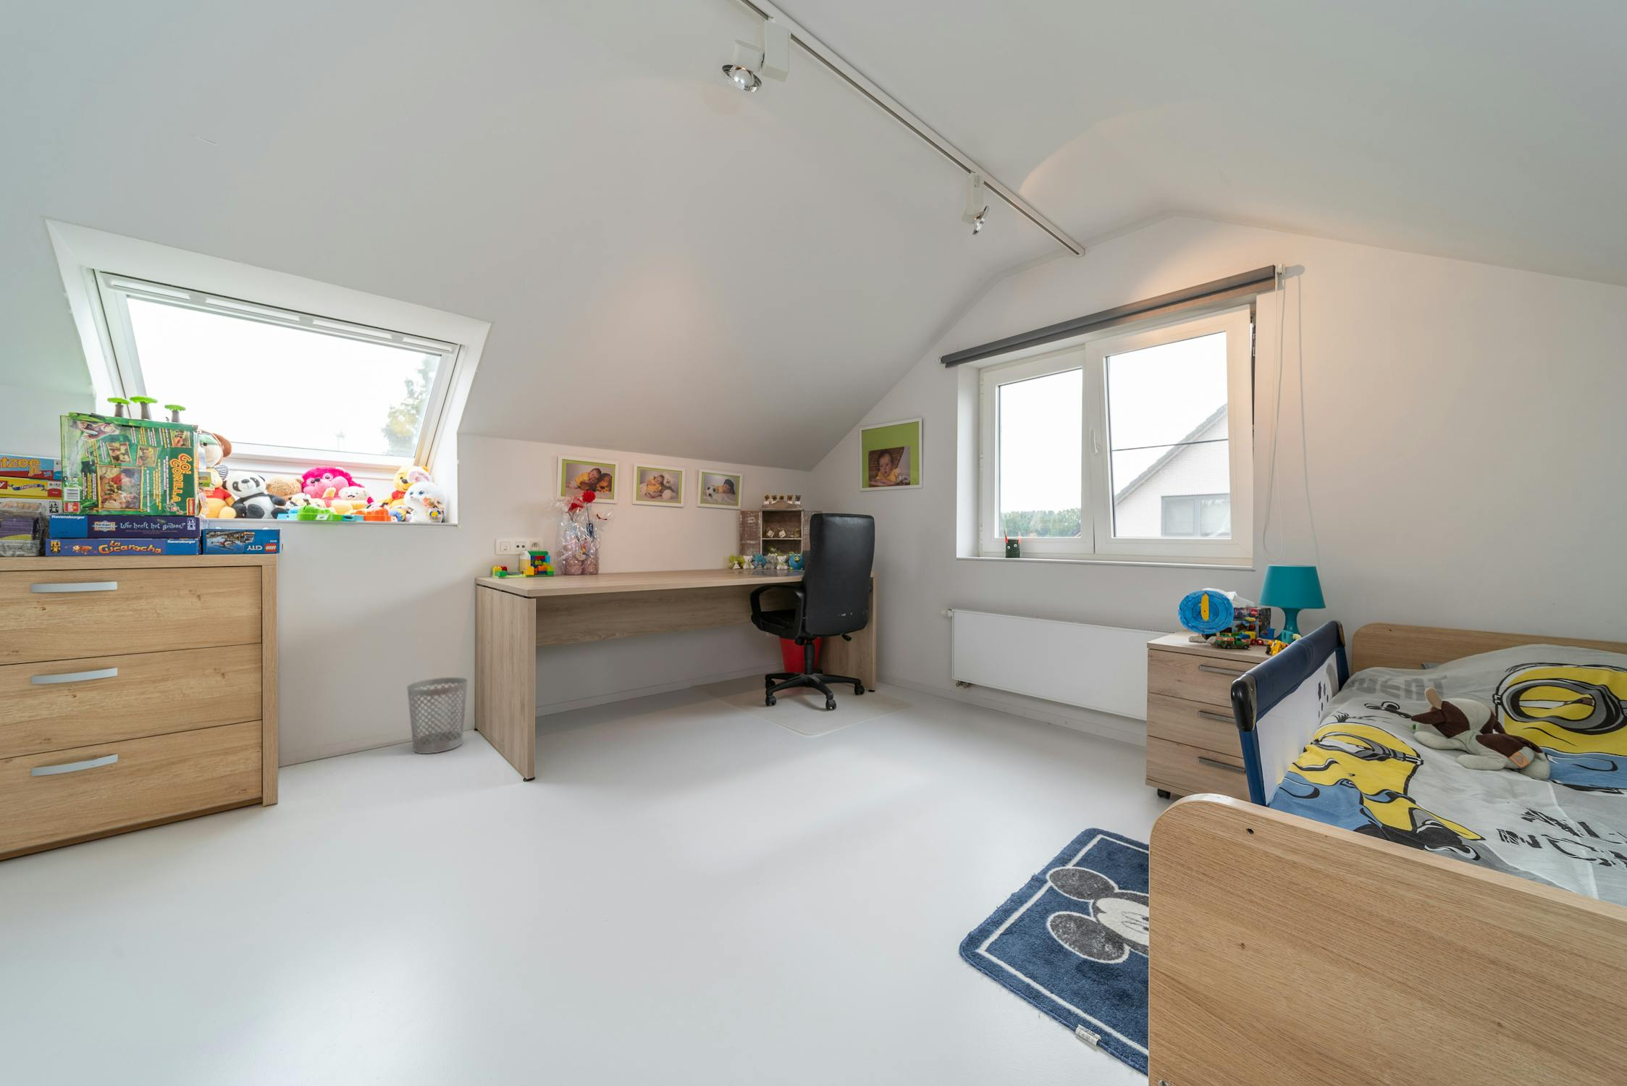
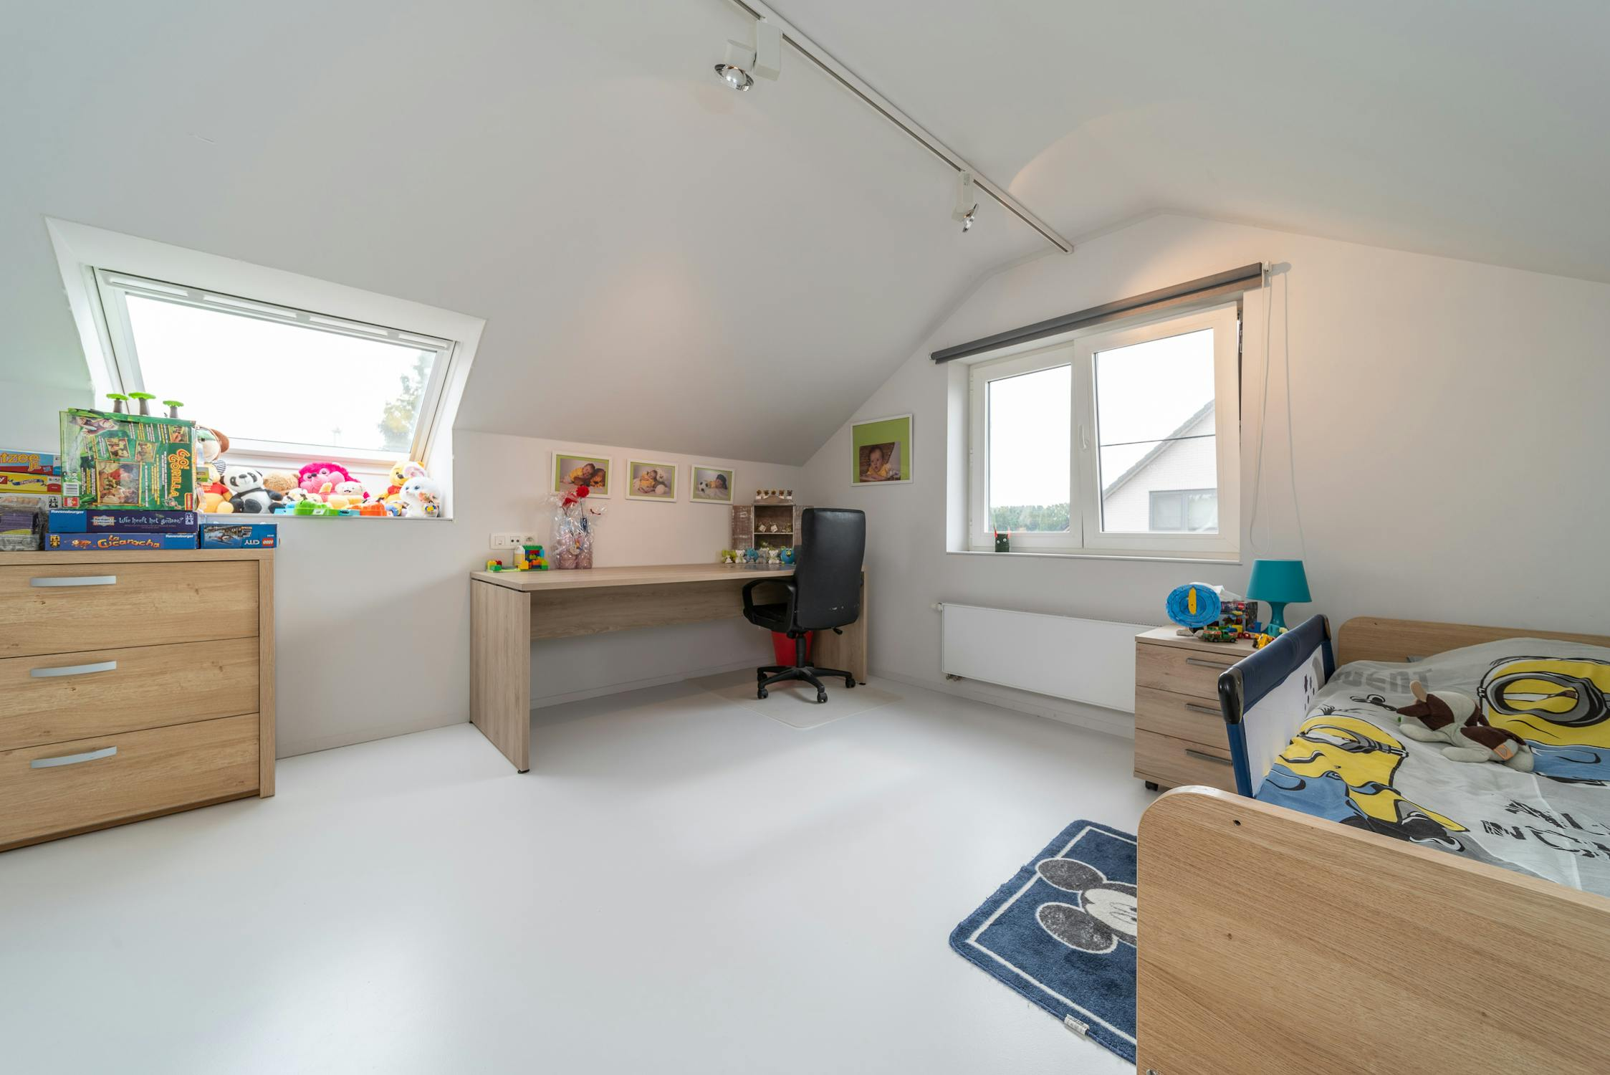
- wastebasket [406,678,468,754]
